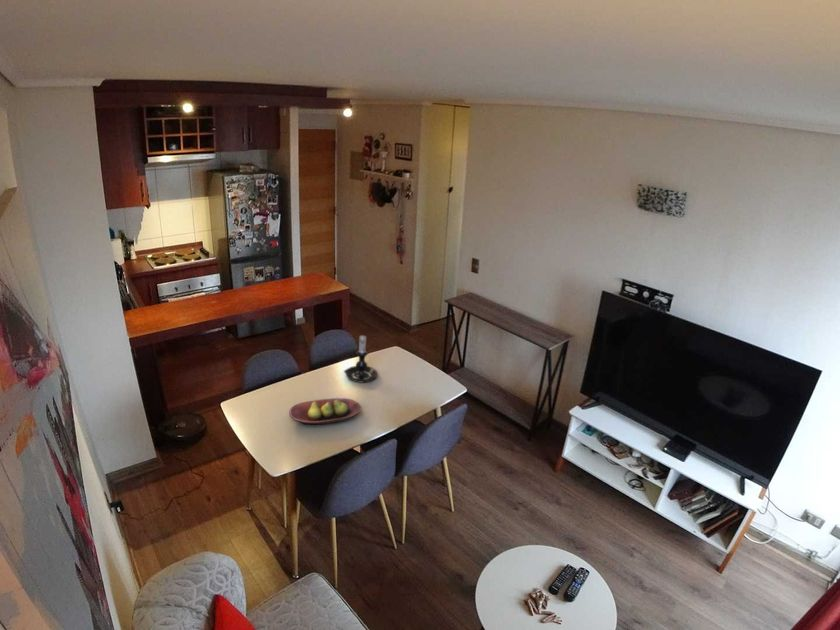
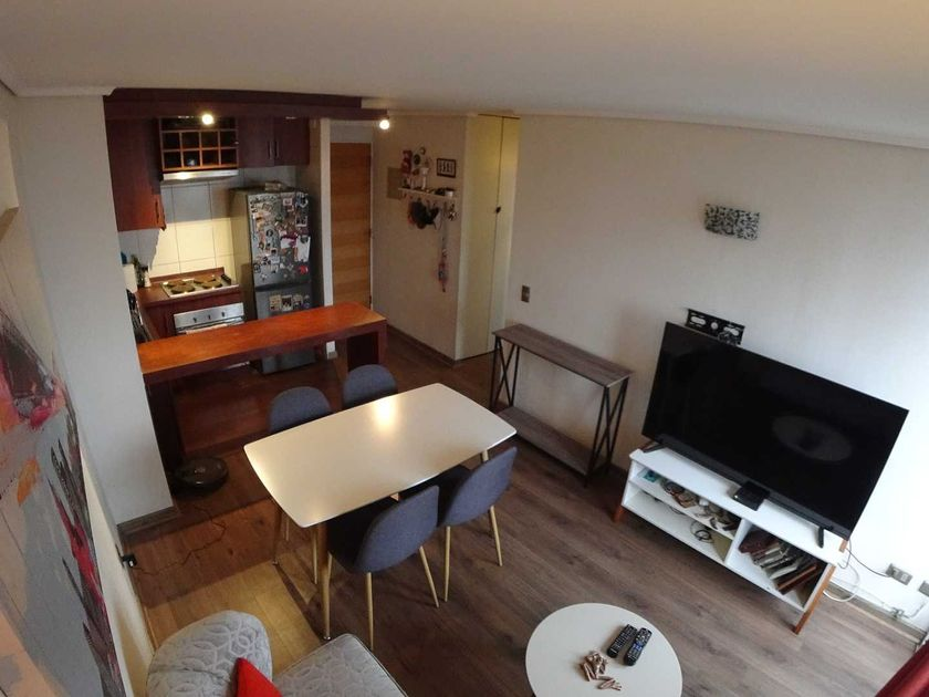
- fruit bowl [288,397,362,426]
- candle holder [343,332,379,383]
